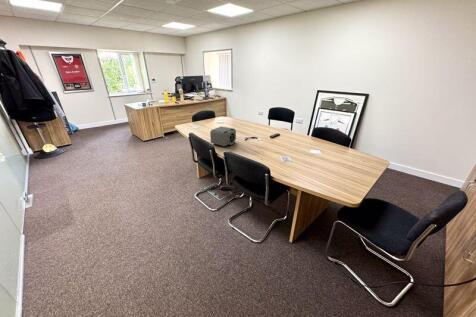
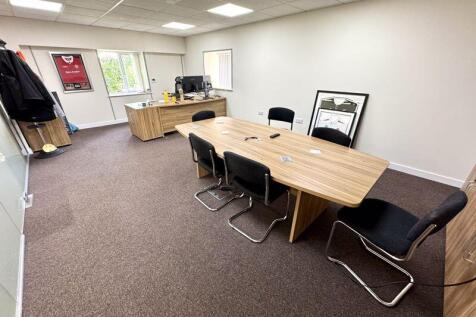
- speaker [209,126,237,147]
